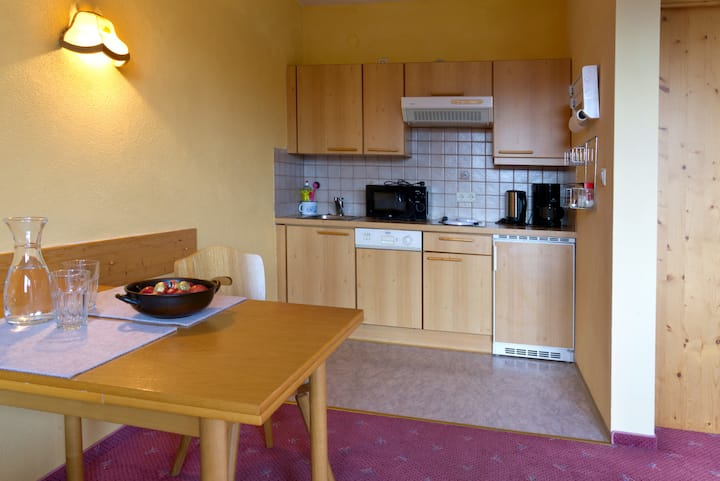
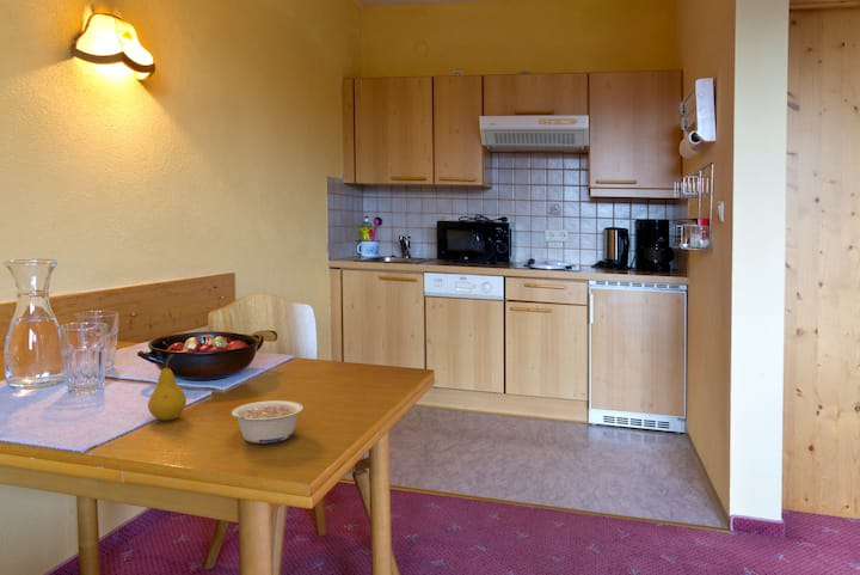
+ fruit [147,354,188,421]
+ legume [228,399,305,445]
